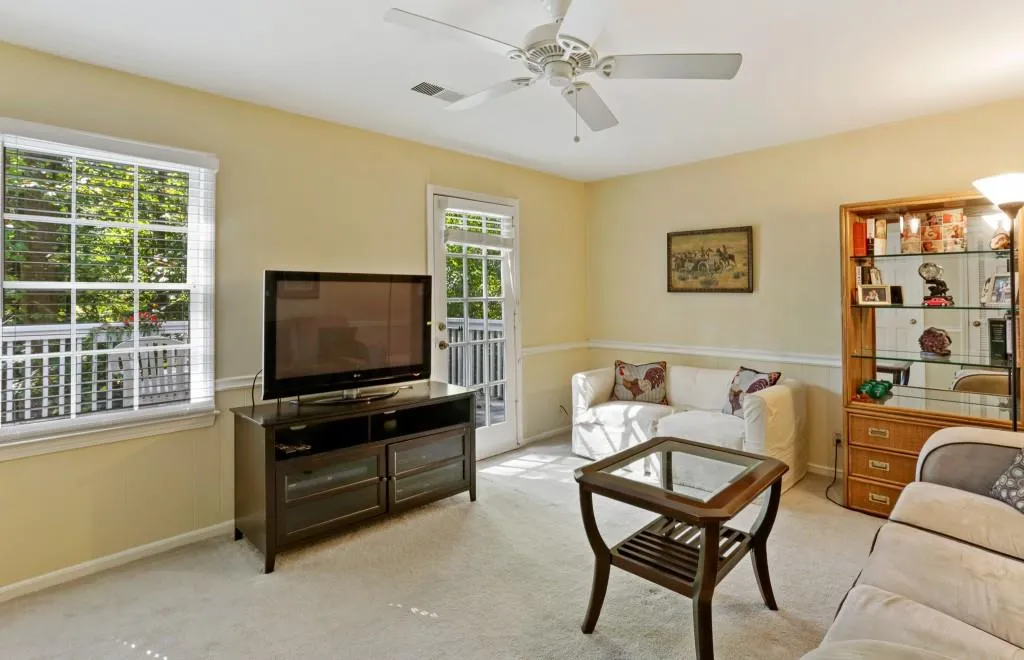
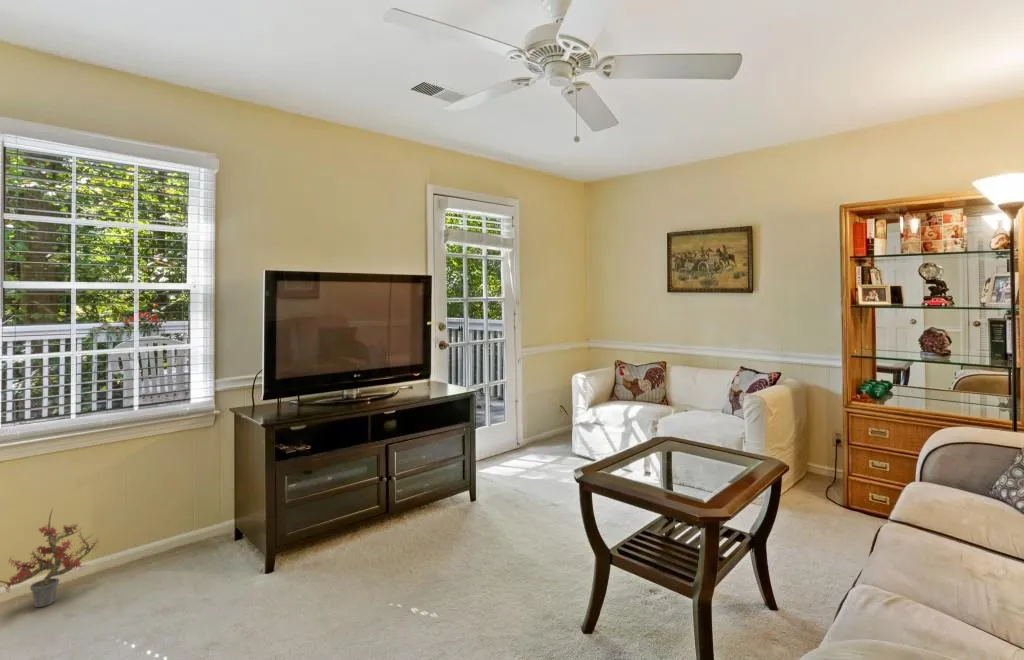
+ potted plant [0,508,100,608]
